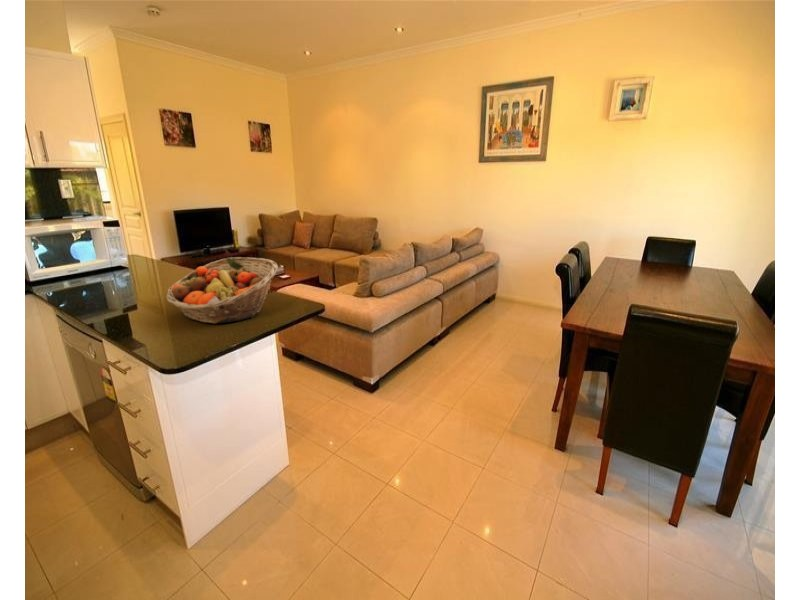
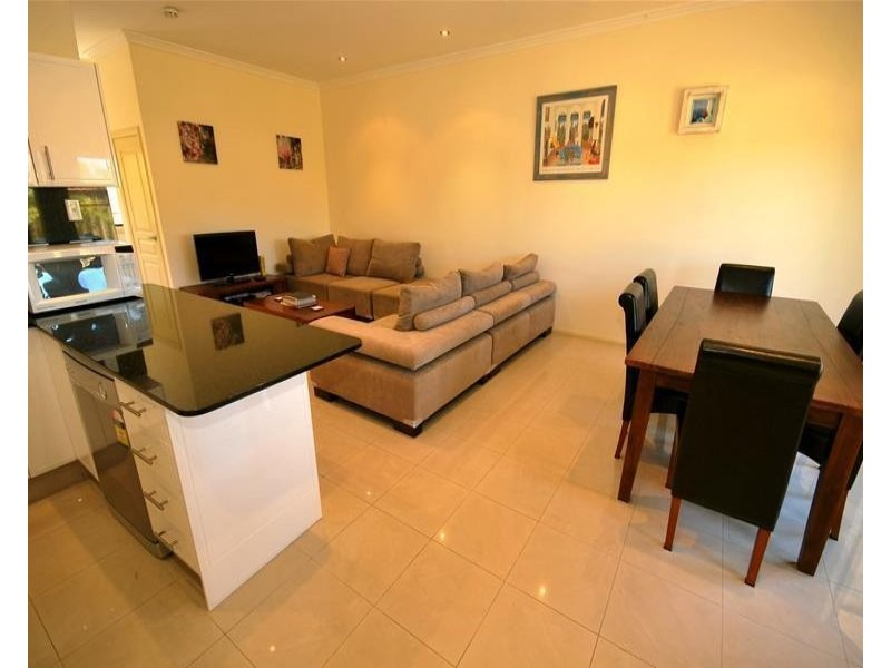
- fruit basket [165,256,279,324]
